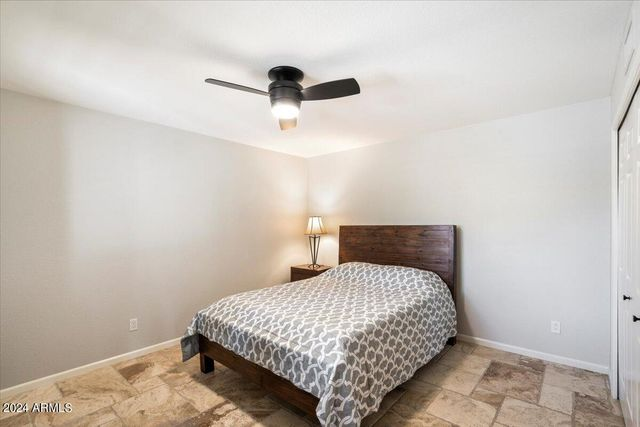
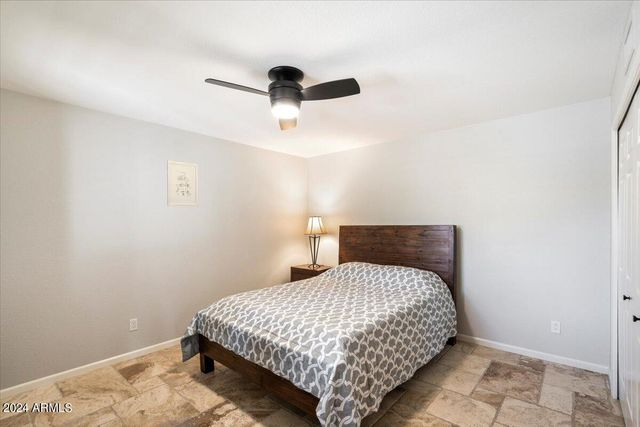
+ wall art [166,160,199,207]
